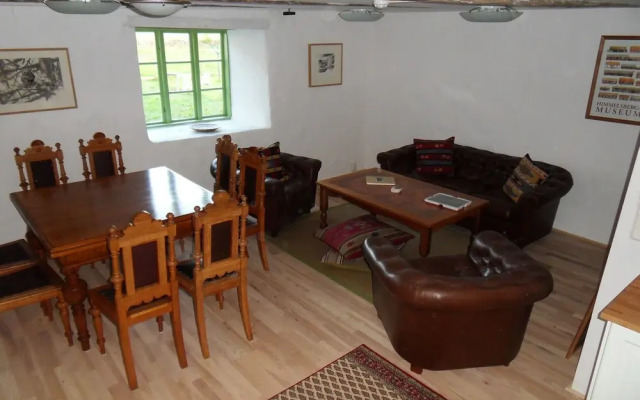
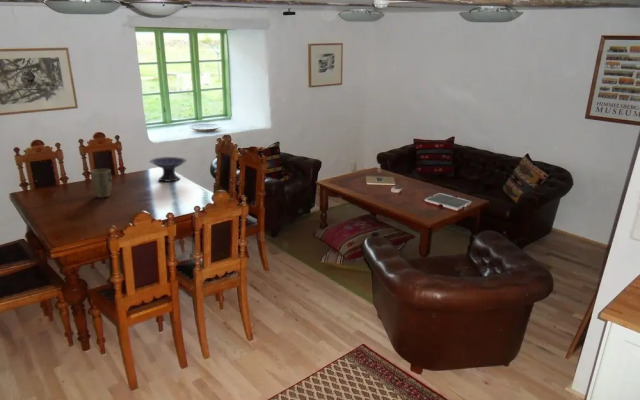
+ decorative bowl [149,156,188,183]
+ plant pot [90,168,113,199]
